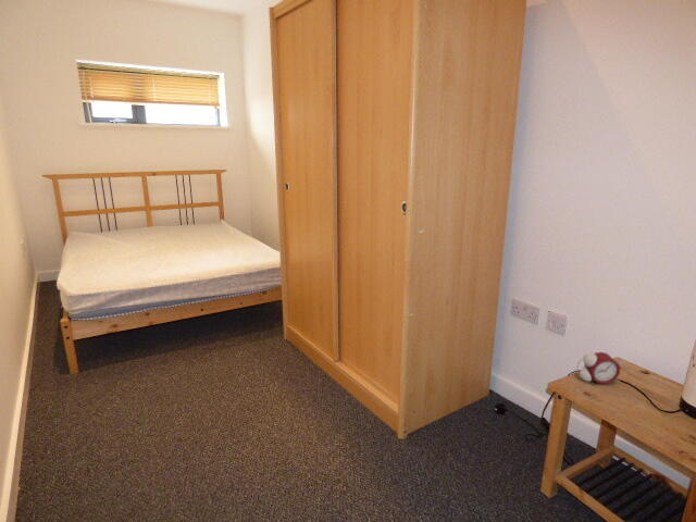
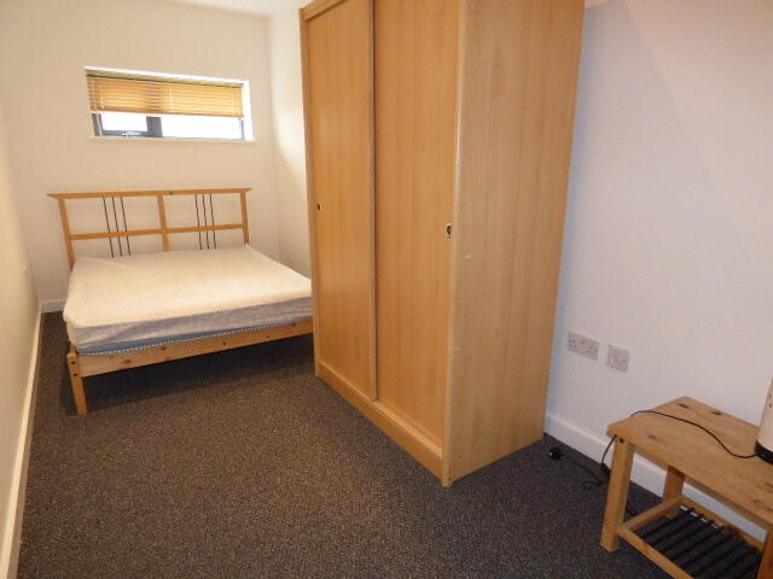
- alarm clock [575,351,626,385]
